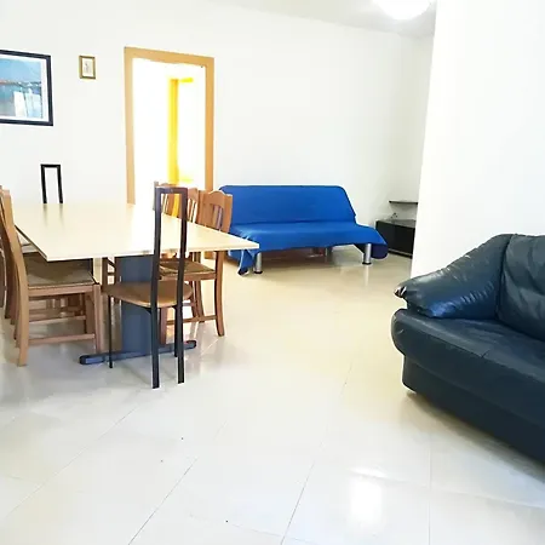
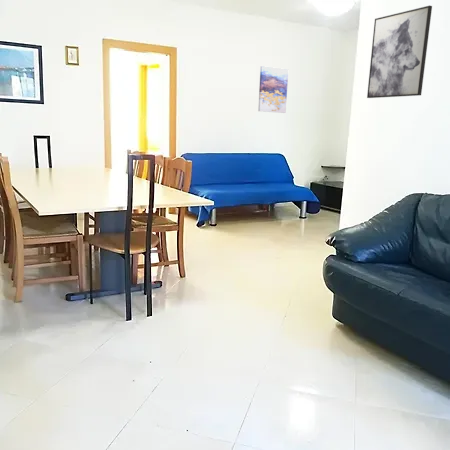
+ wall art [257,65,289,114]
+ wall art [366,5,433,99]
